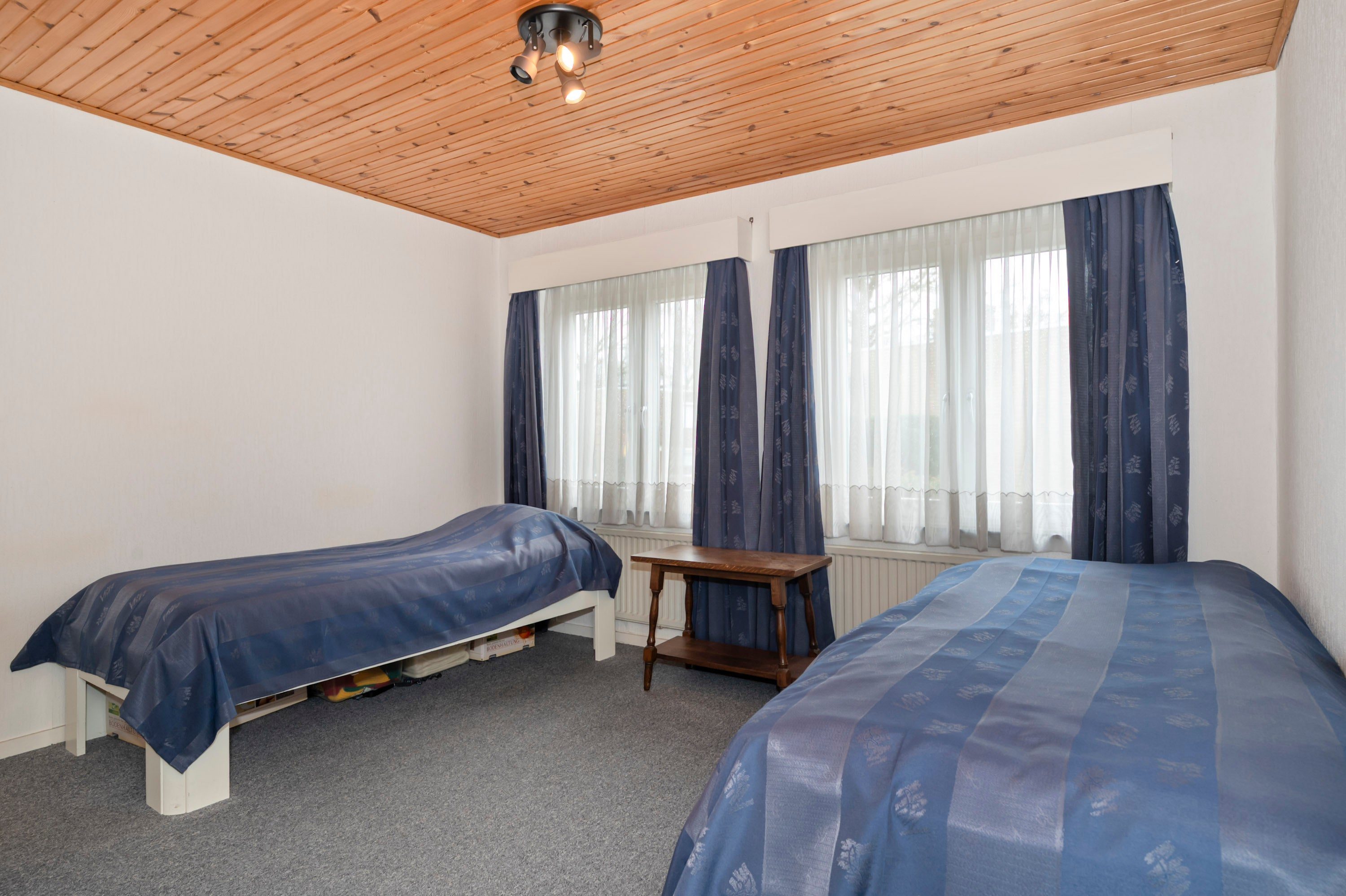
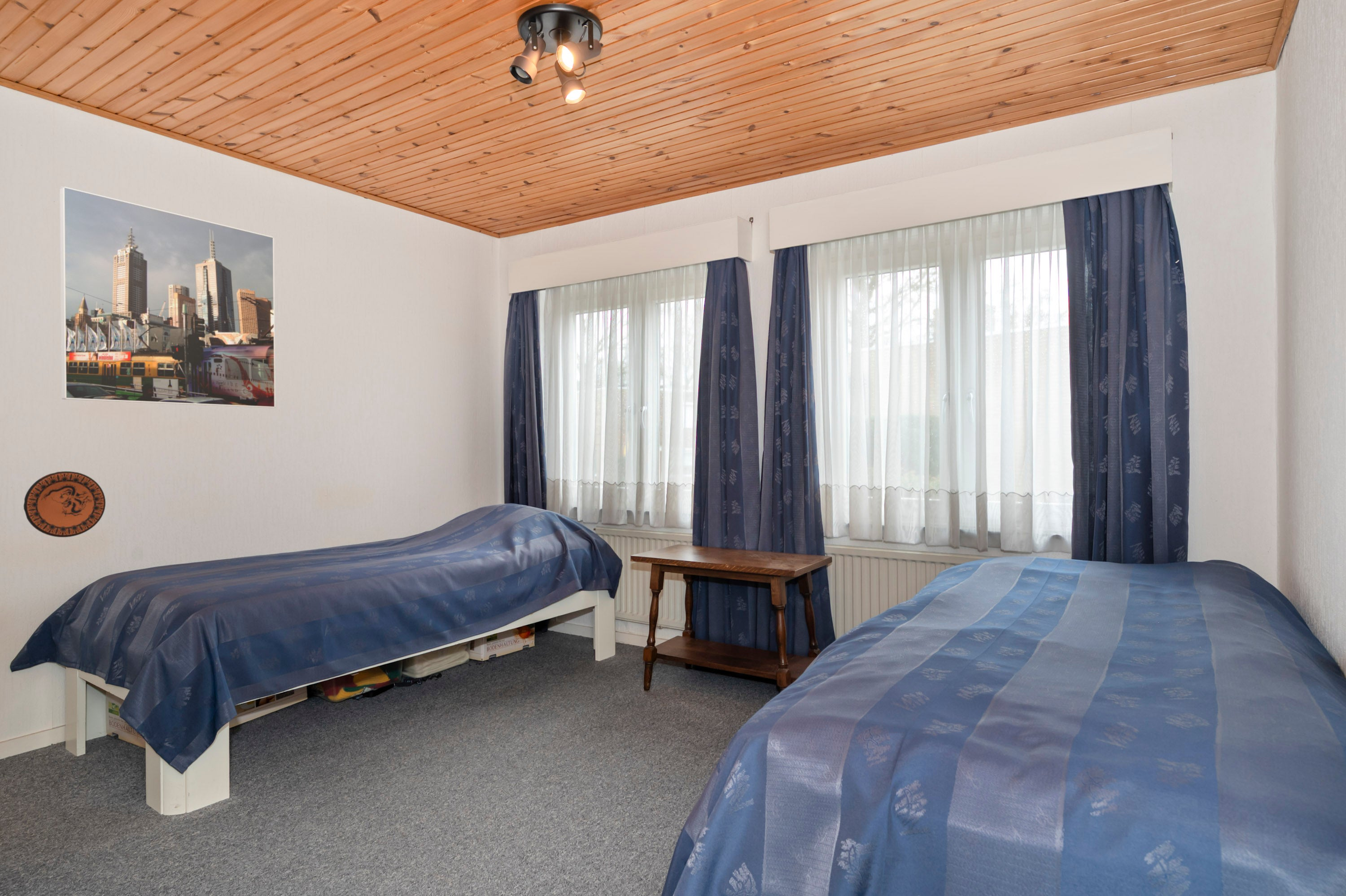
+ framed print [59,186,276,409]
+ decorative plate [23,471,106,538]
